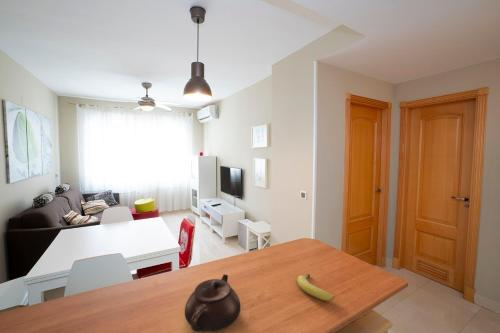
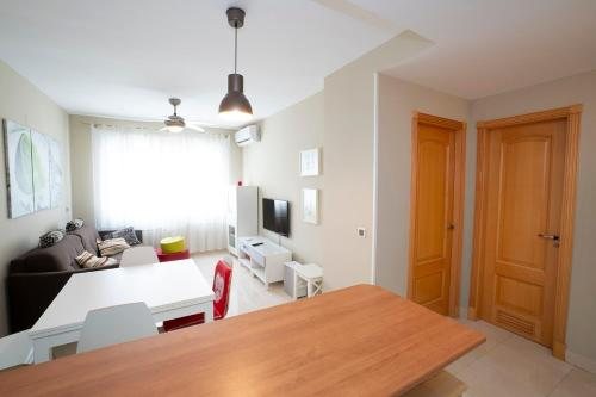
- teapot [184,273,241,333]
- fruit [296,273,335,301]
